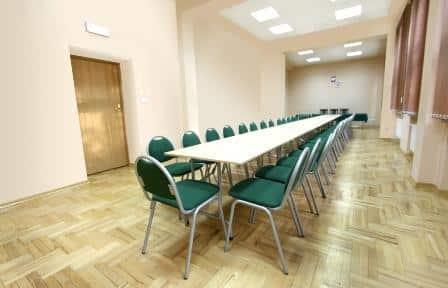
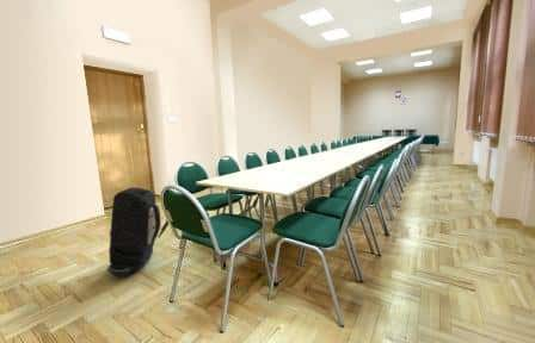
+ backpack [106,186,170,277]
